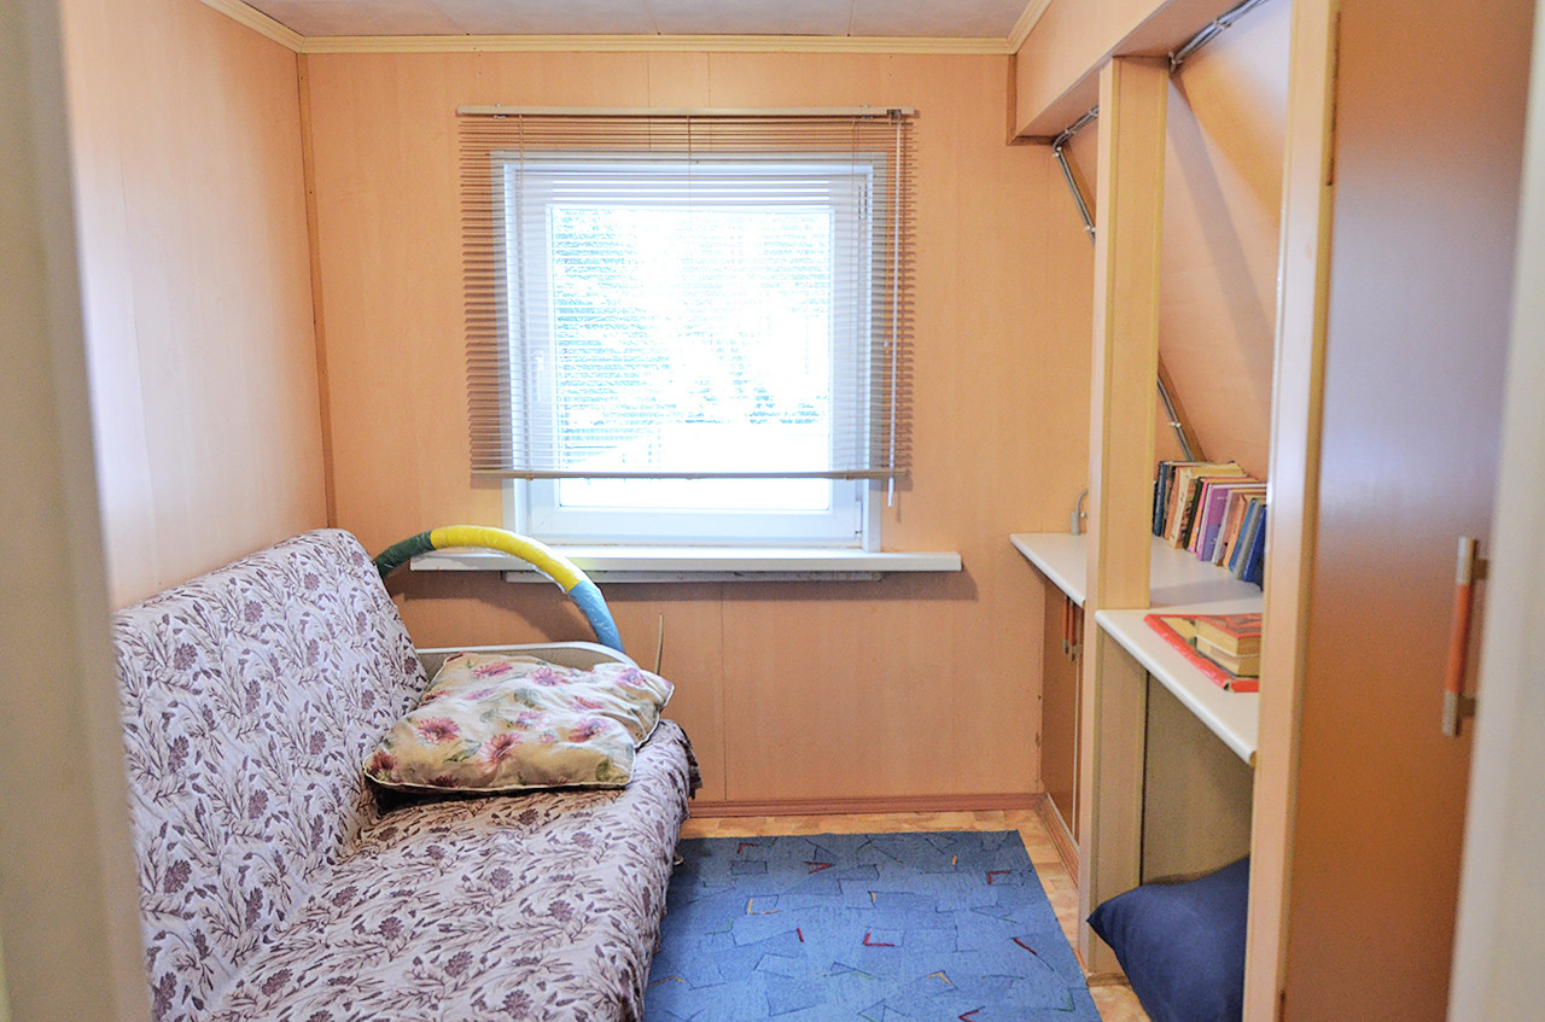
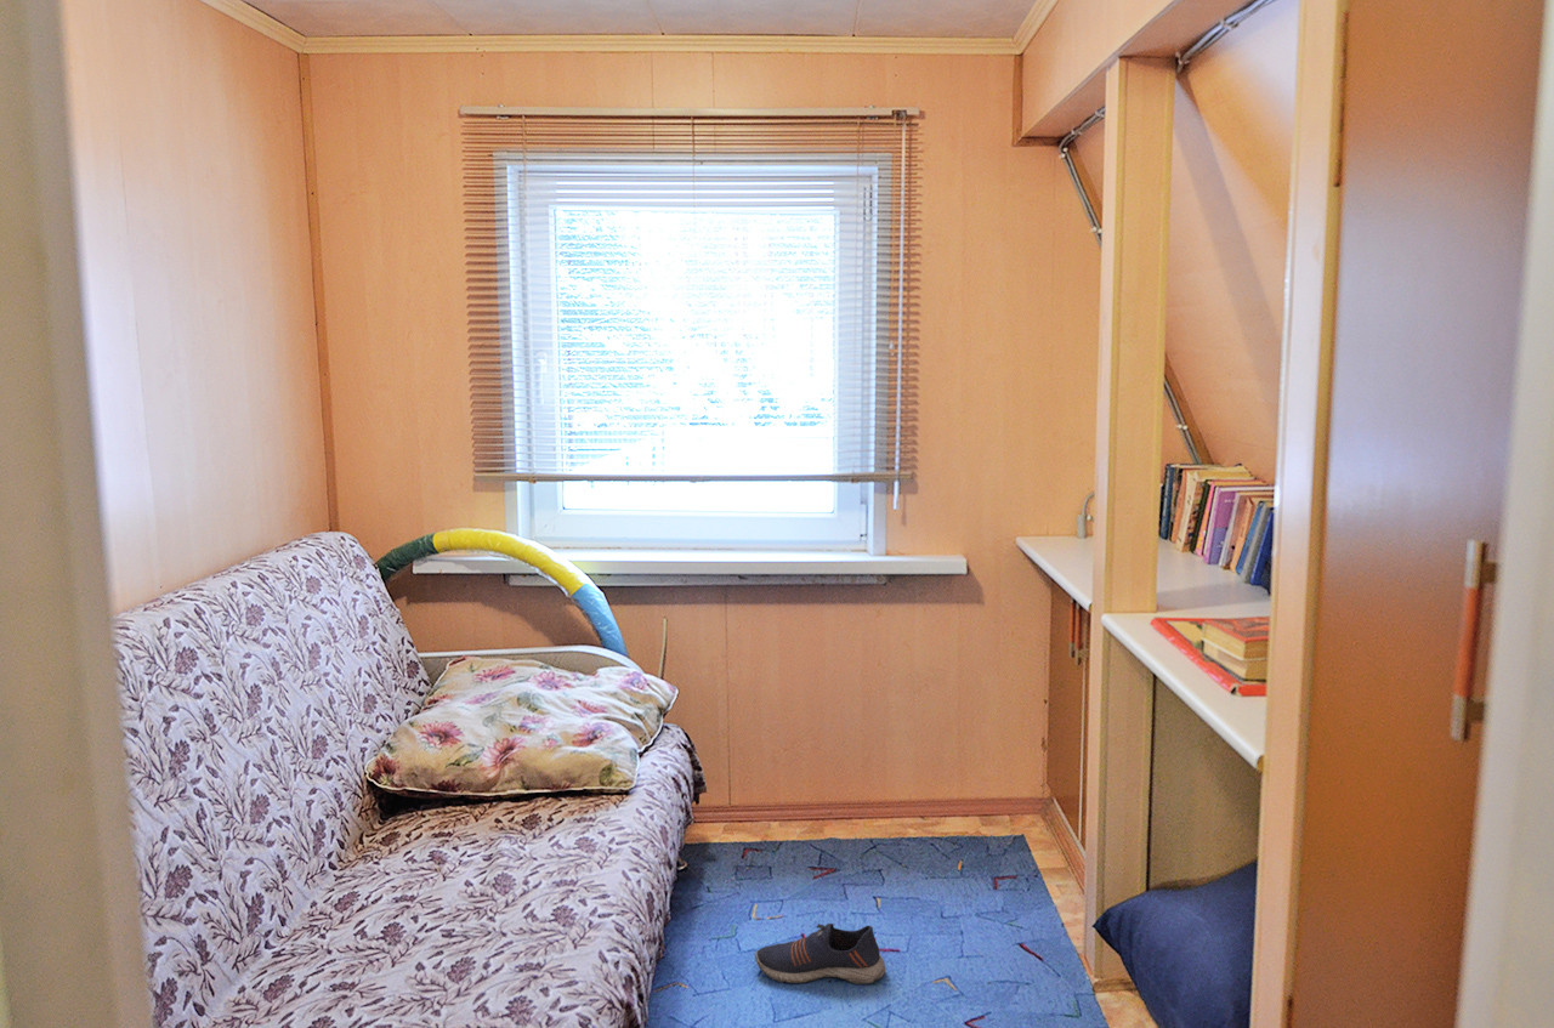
+ shoe [754,922,886,986]
